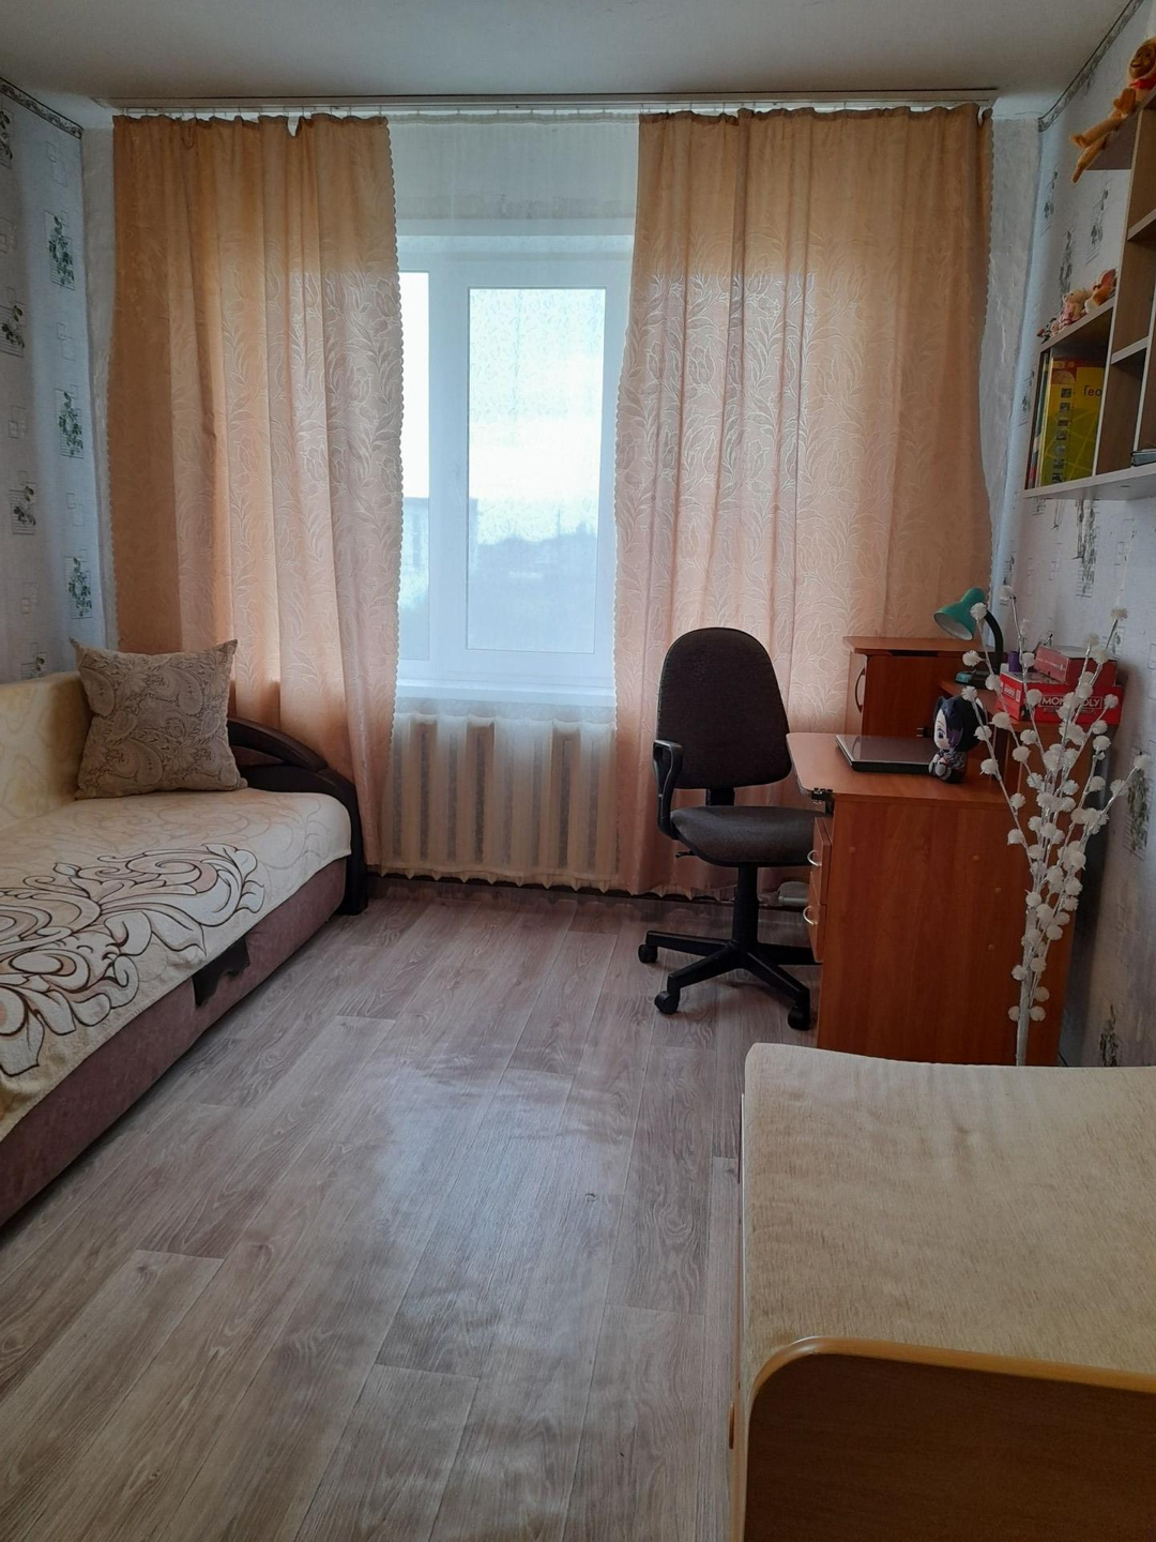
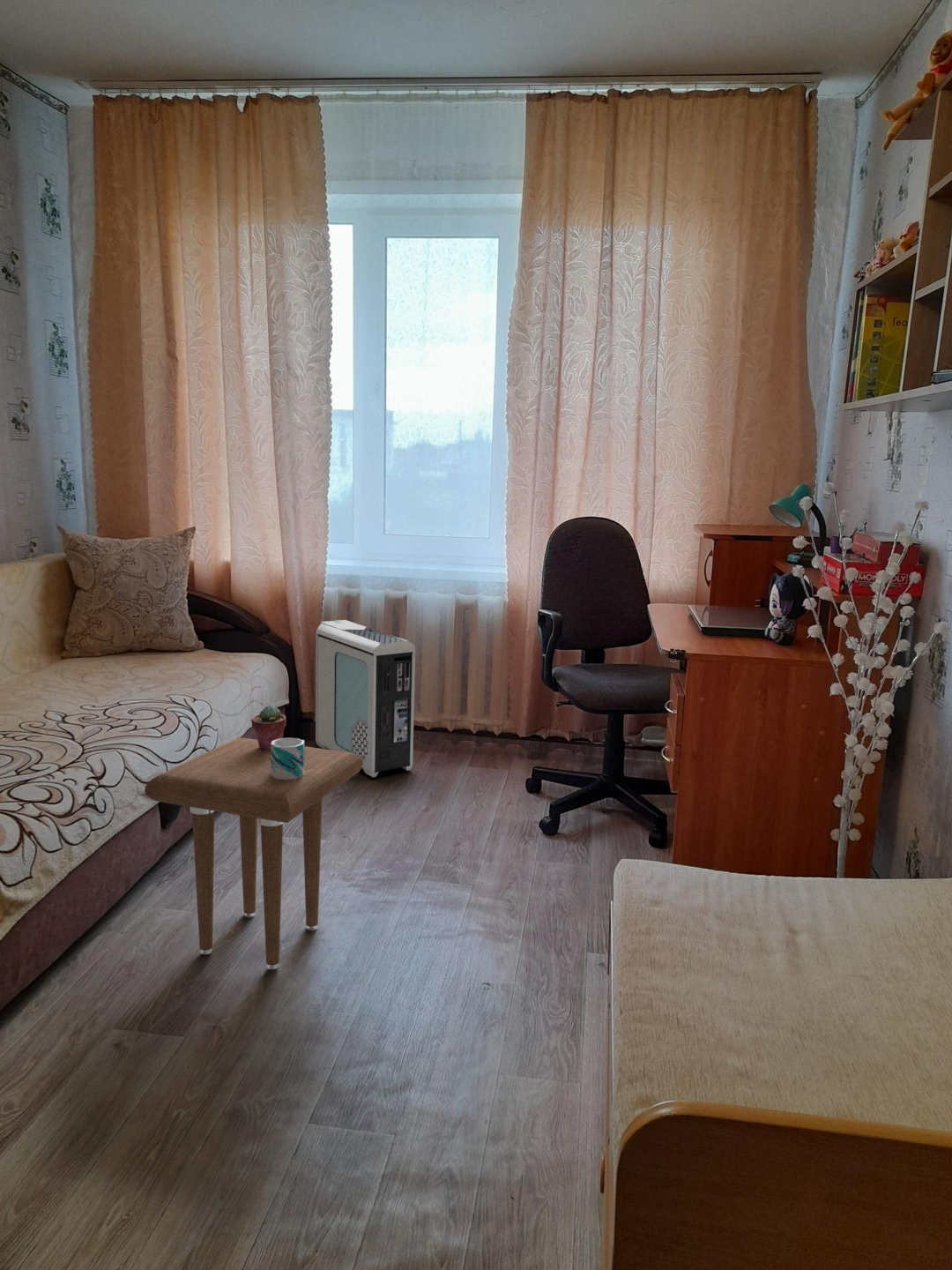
+ mug [271,736,306,780]
+ side table [144,736,363,970]
+ air purifier [315,619,416,778]
+ potted succulent [250,705,287,751]
